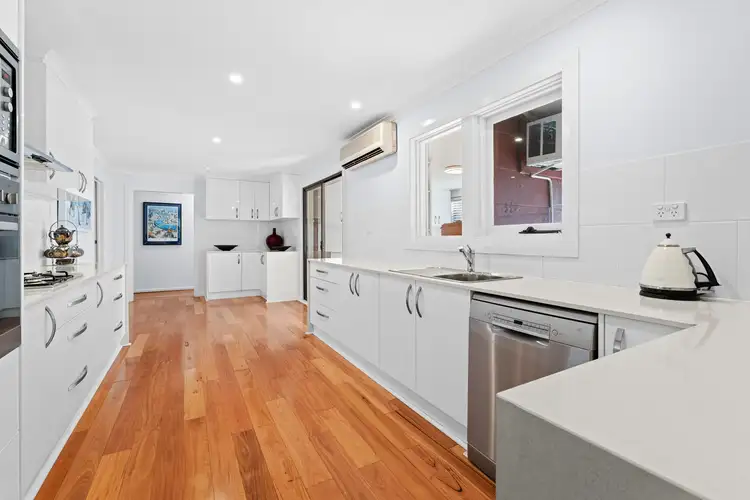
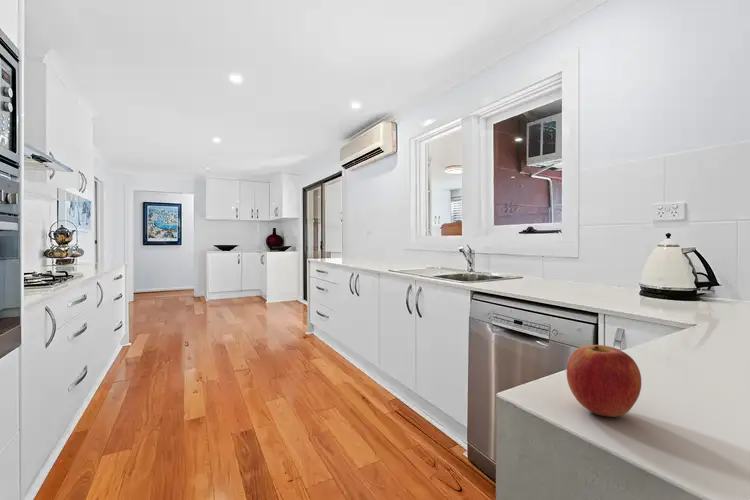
+ apple [566,344,642,418]
